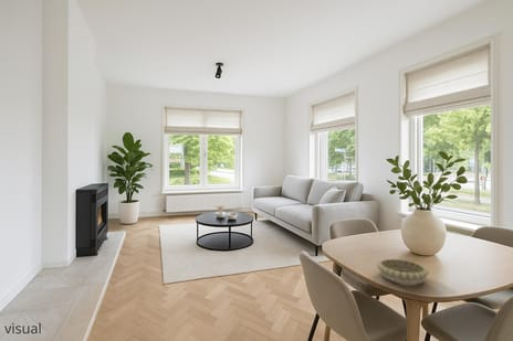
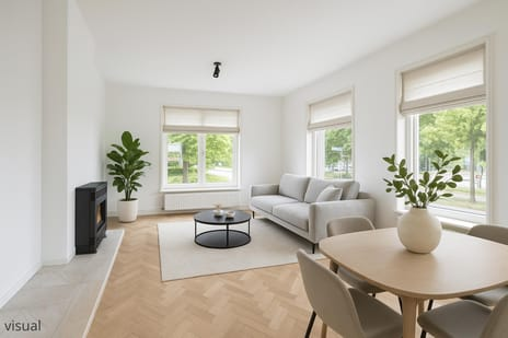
- decorative bowl [376,258,430,286]
